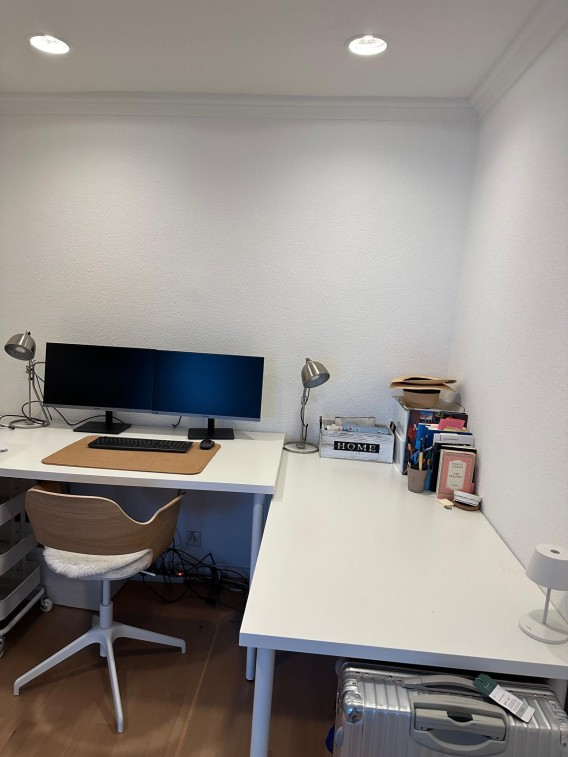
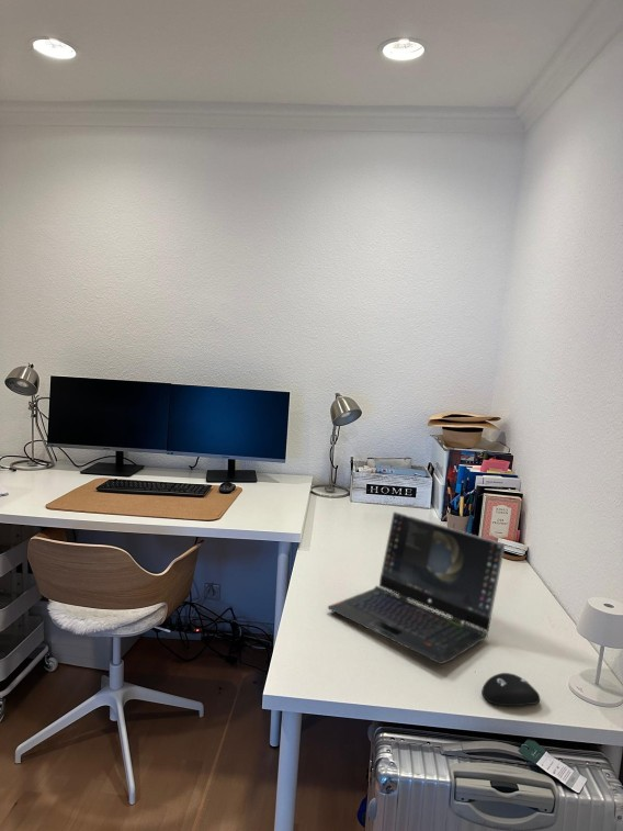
+ laptop computer [327,510,506,665]
+ computer mouse [480,672,541,707]
